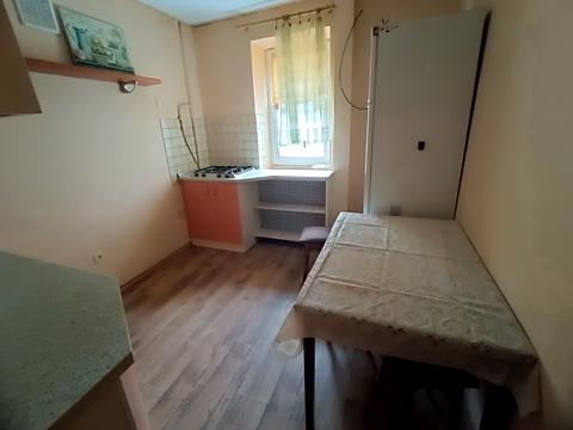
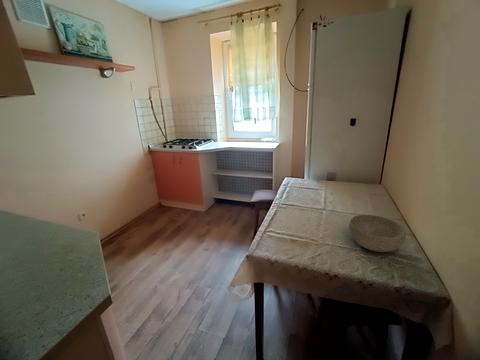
+ bowl [348,214,407,253]
